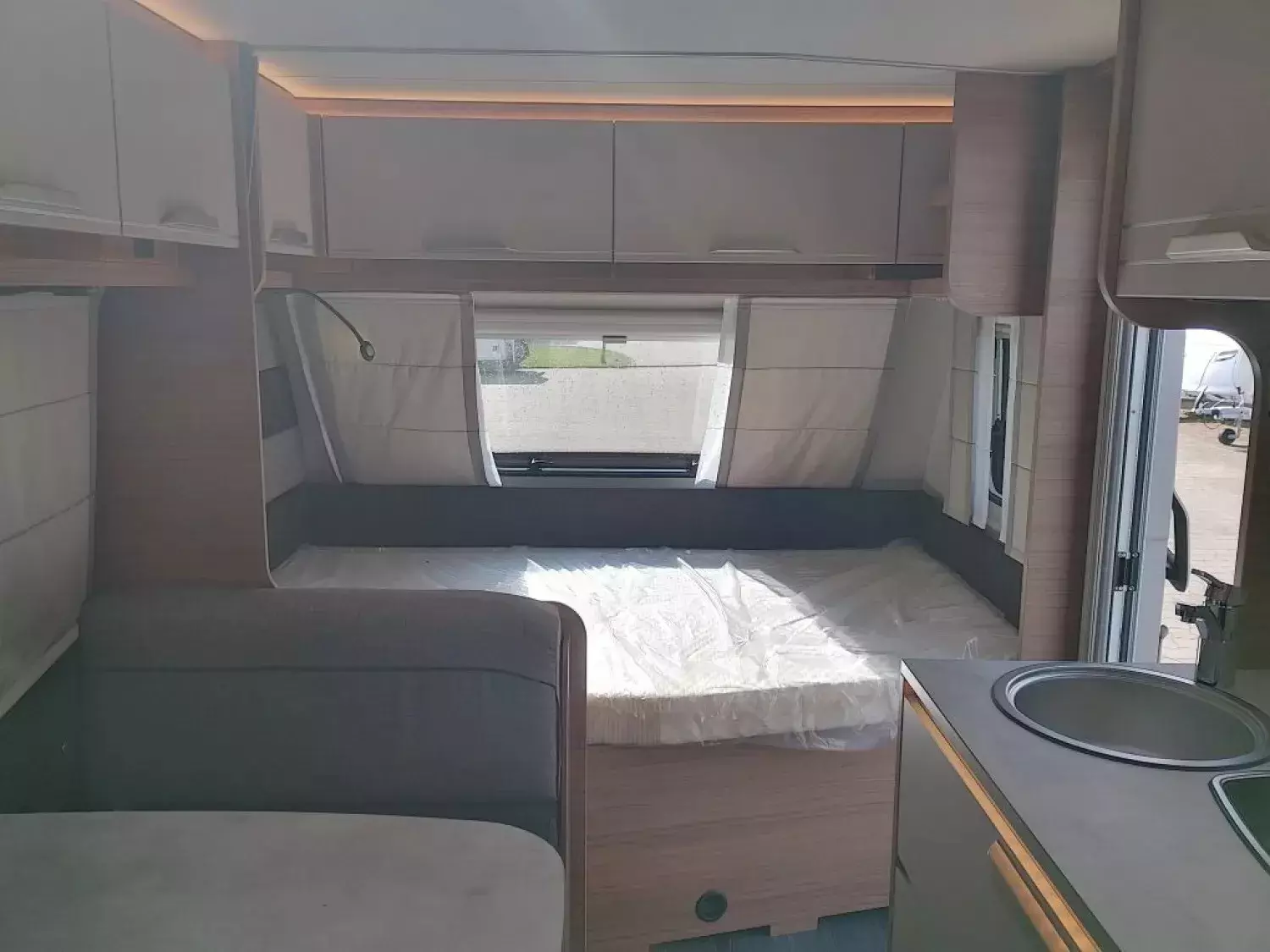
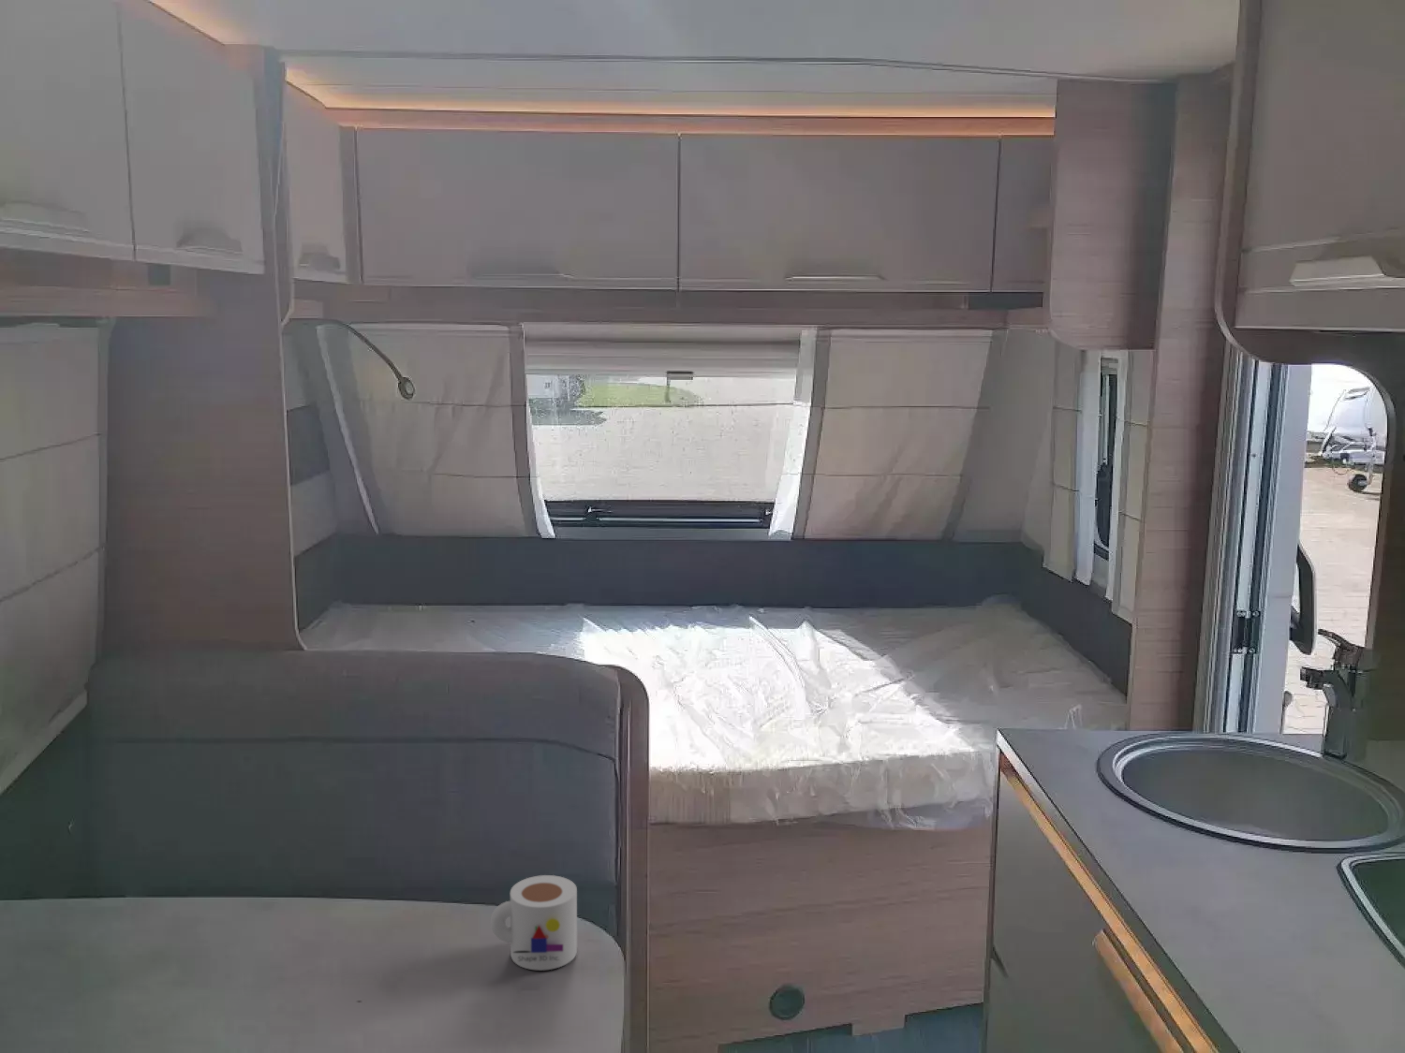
+ mug [490,874,577,971]
